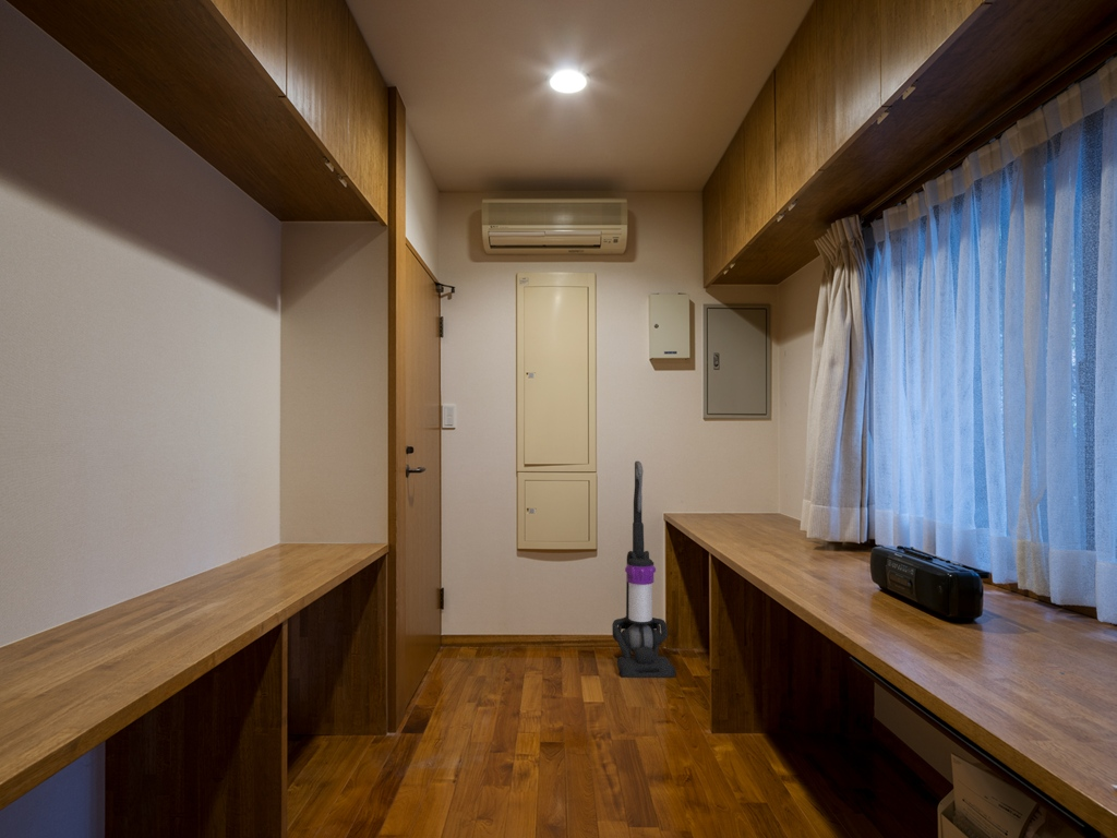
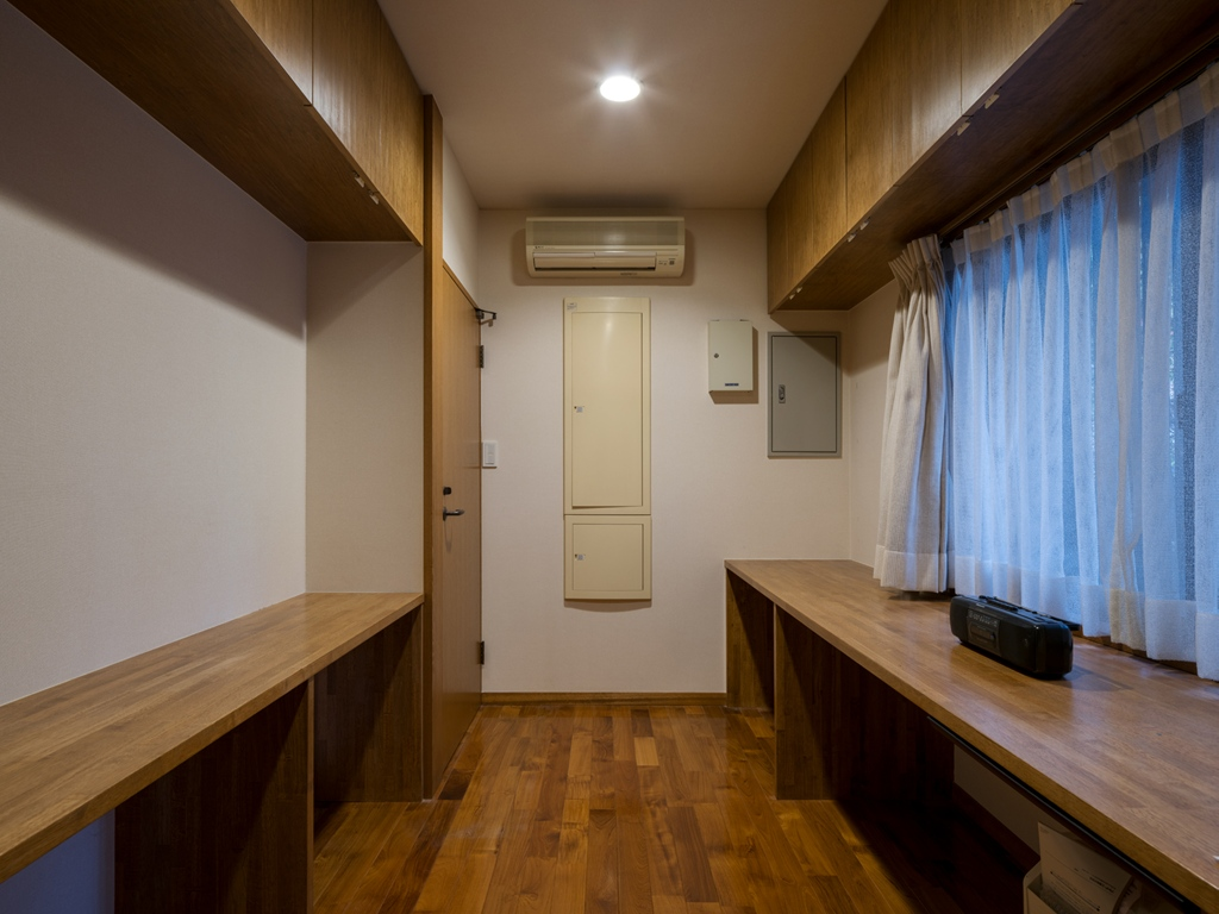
- vacuum cleaner [611,460,676,679]
